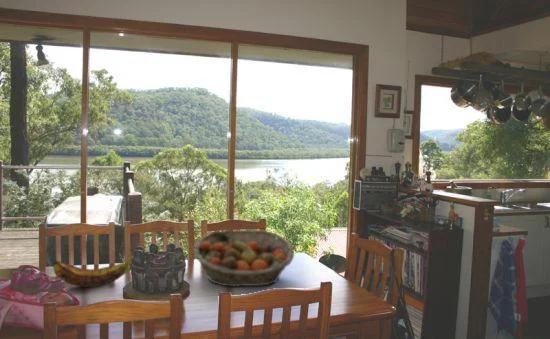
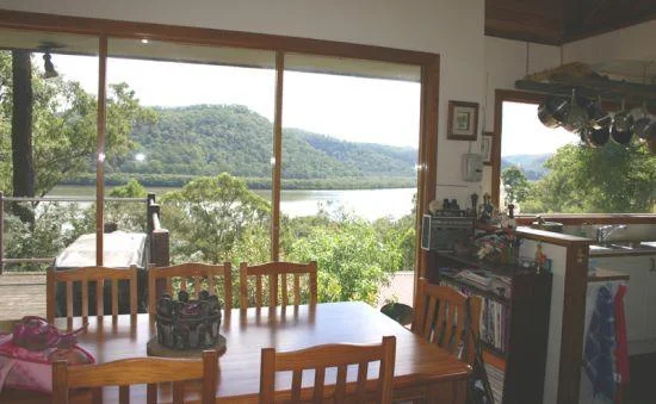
- fruit basket [193,229,295,287]
- banana [52,245,140,288]
